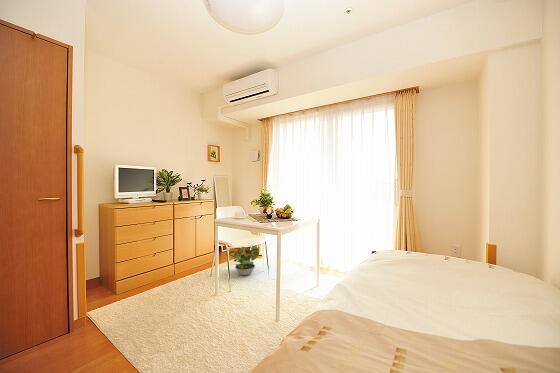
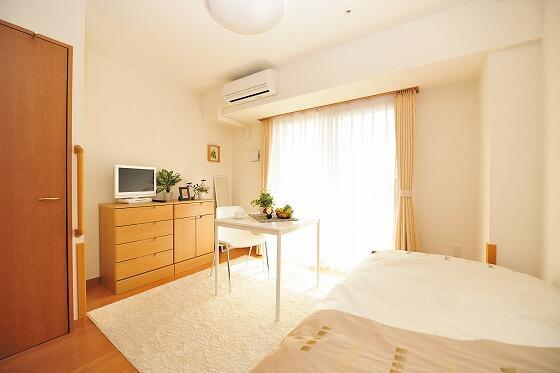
- potted plant [225,245,260,276]
